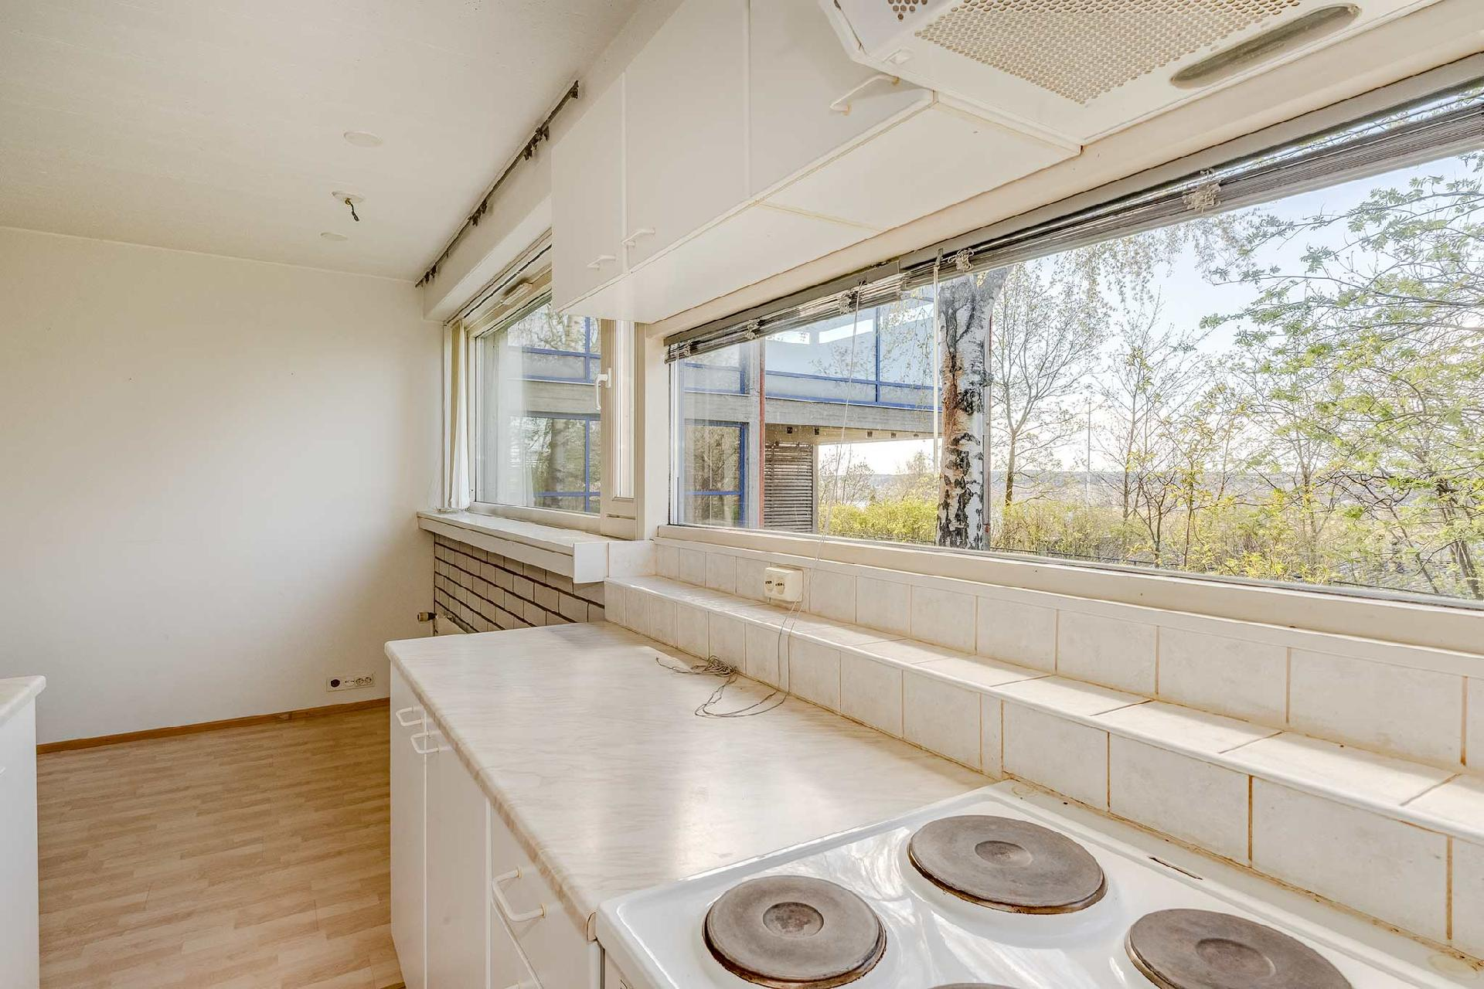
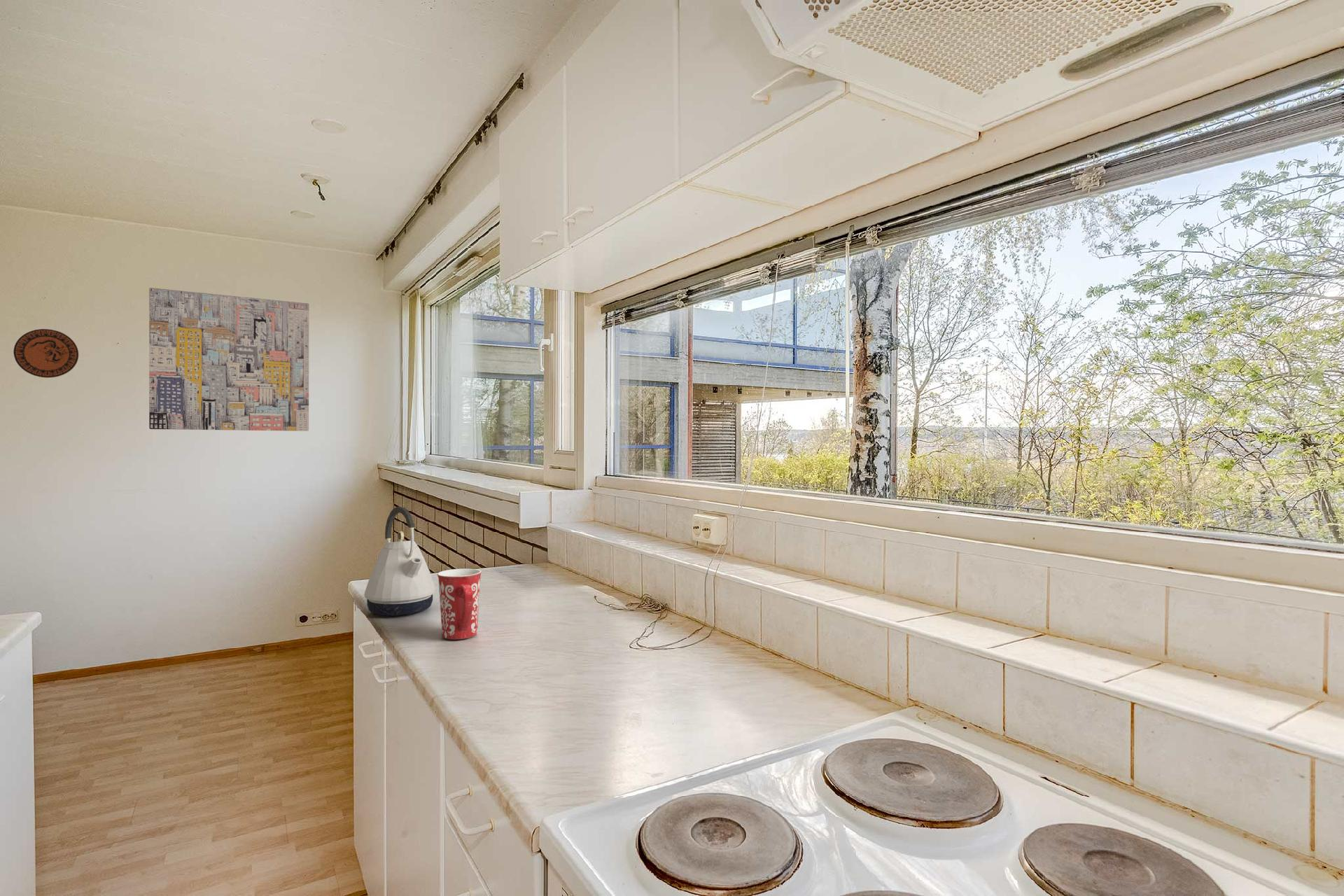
+ kettle [364,505,436,617]
+ decorative plate [13,328,79,379]
+ mug [437,568,482,640]
+ wall art [148,287,309,432]
